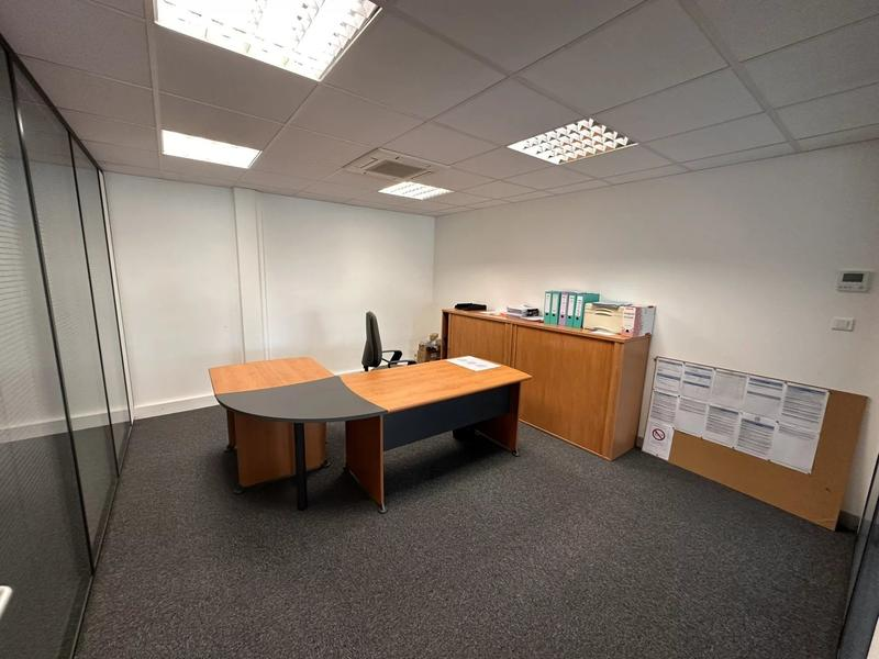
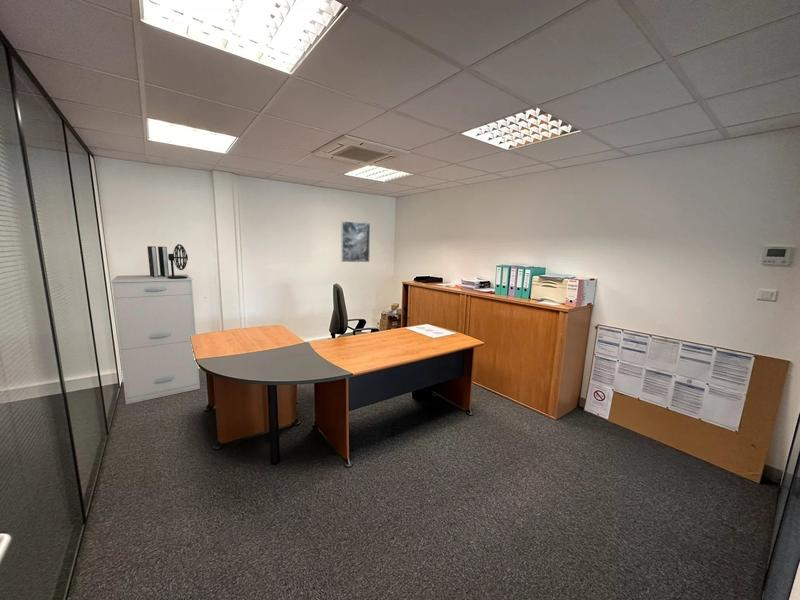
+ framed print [340,220,371,263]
+ desk fan [167,243,189,279]
+ filing cabinet [110,274,201,405]
+ binder [146,245,170,277]
